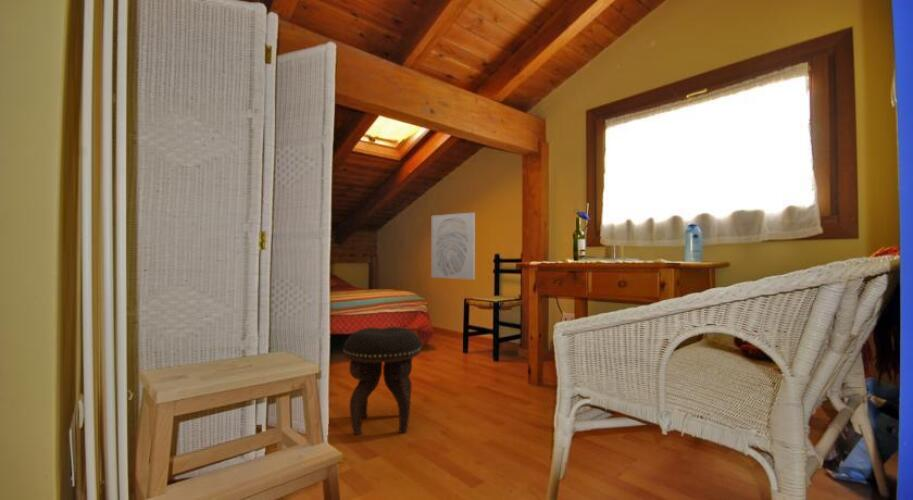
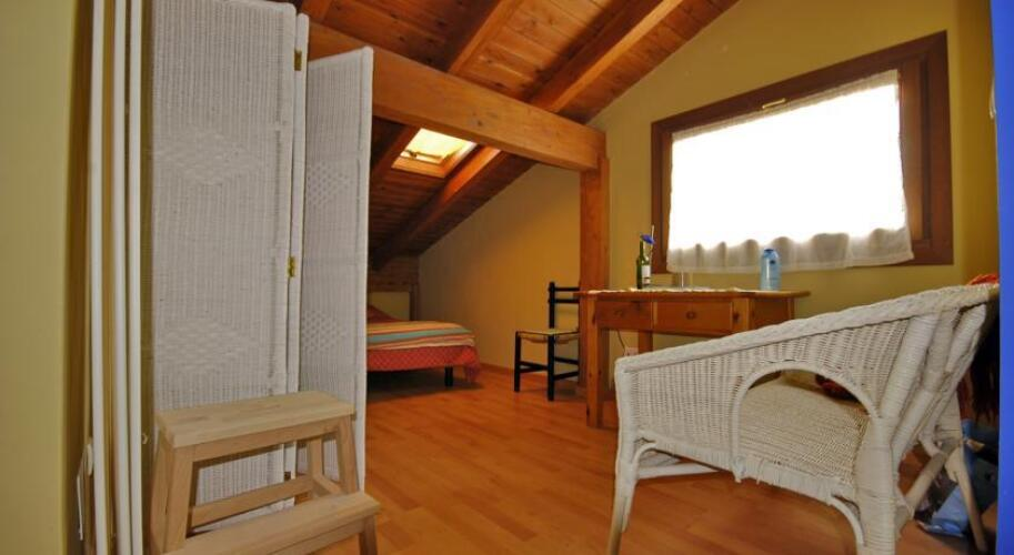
- footstool [342,326,422,436]
- wall art [430,211,476,281]
